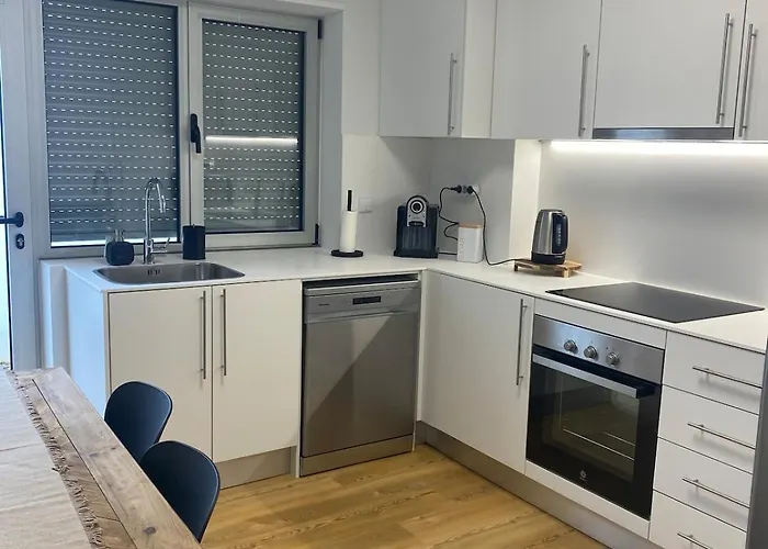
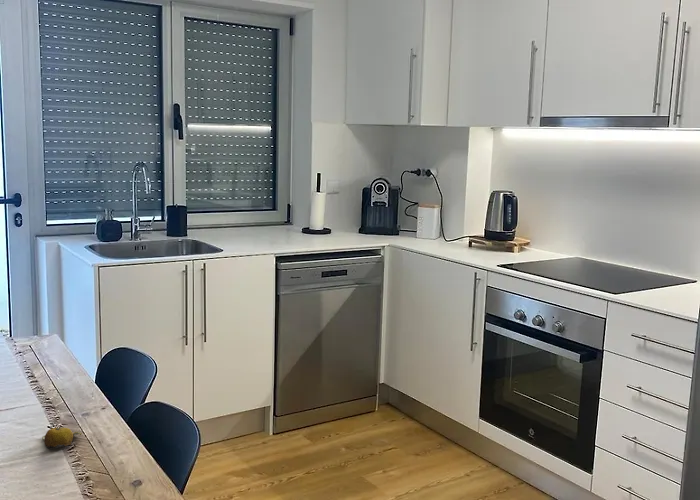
+ fruit [41,427,82,449]
